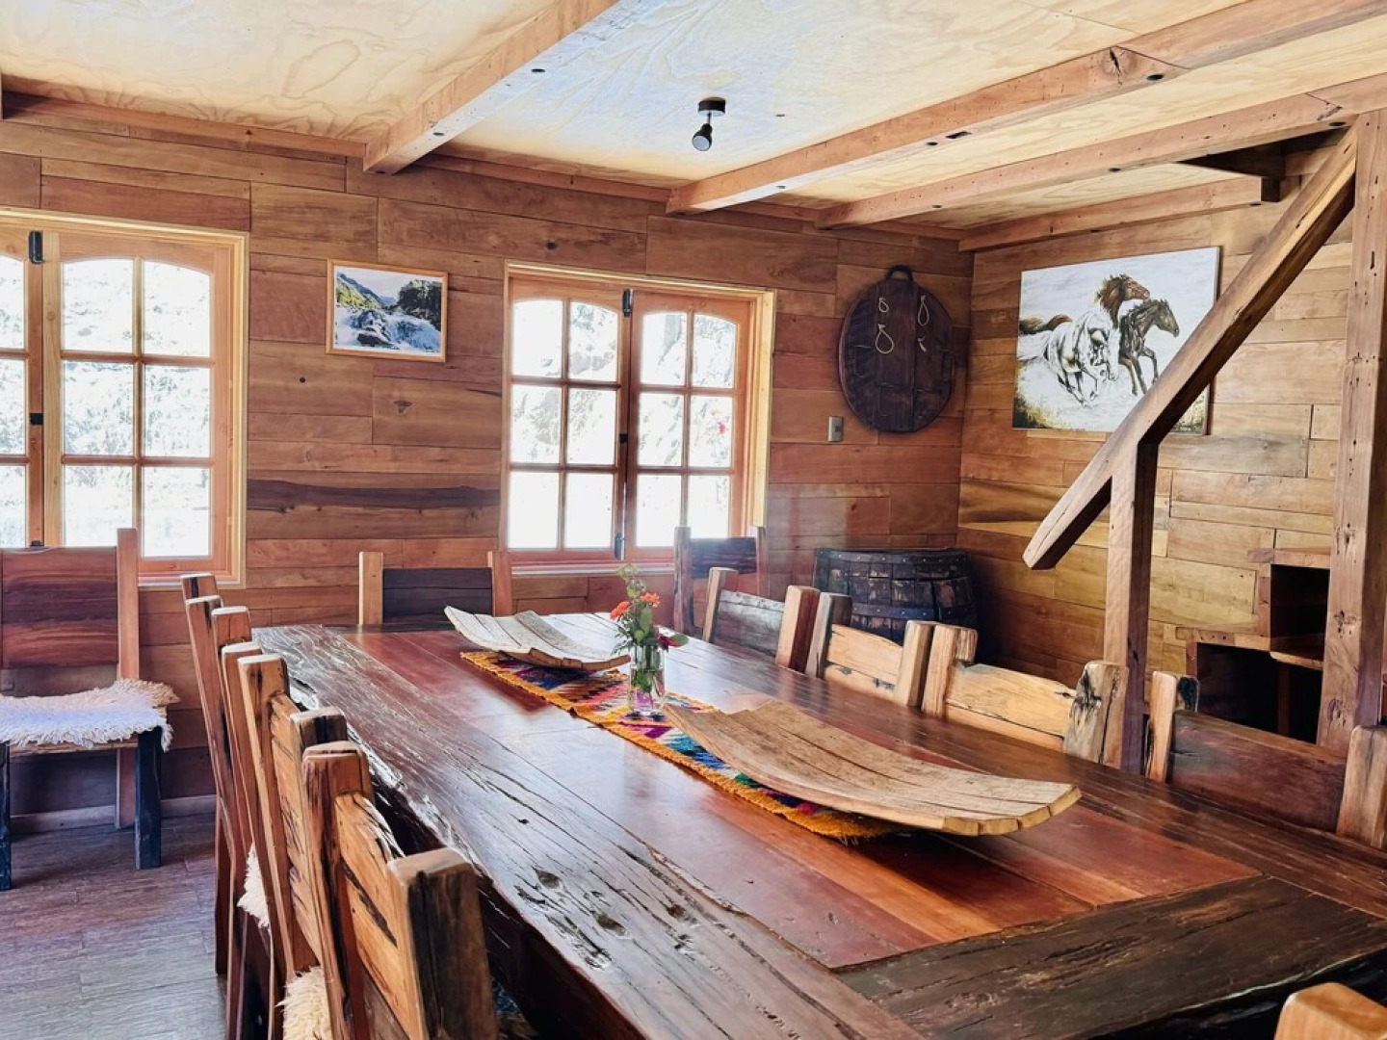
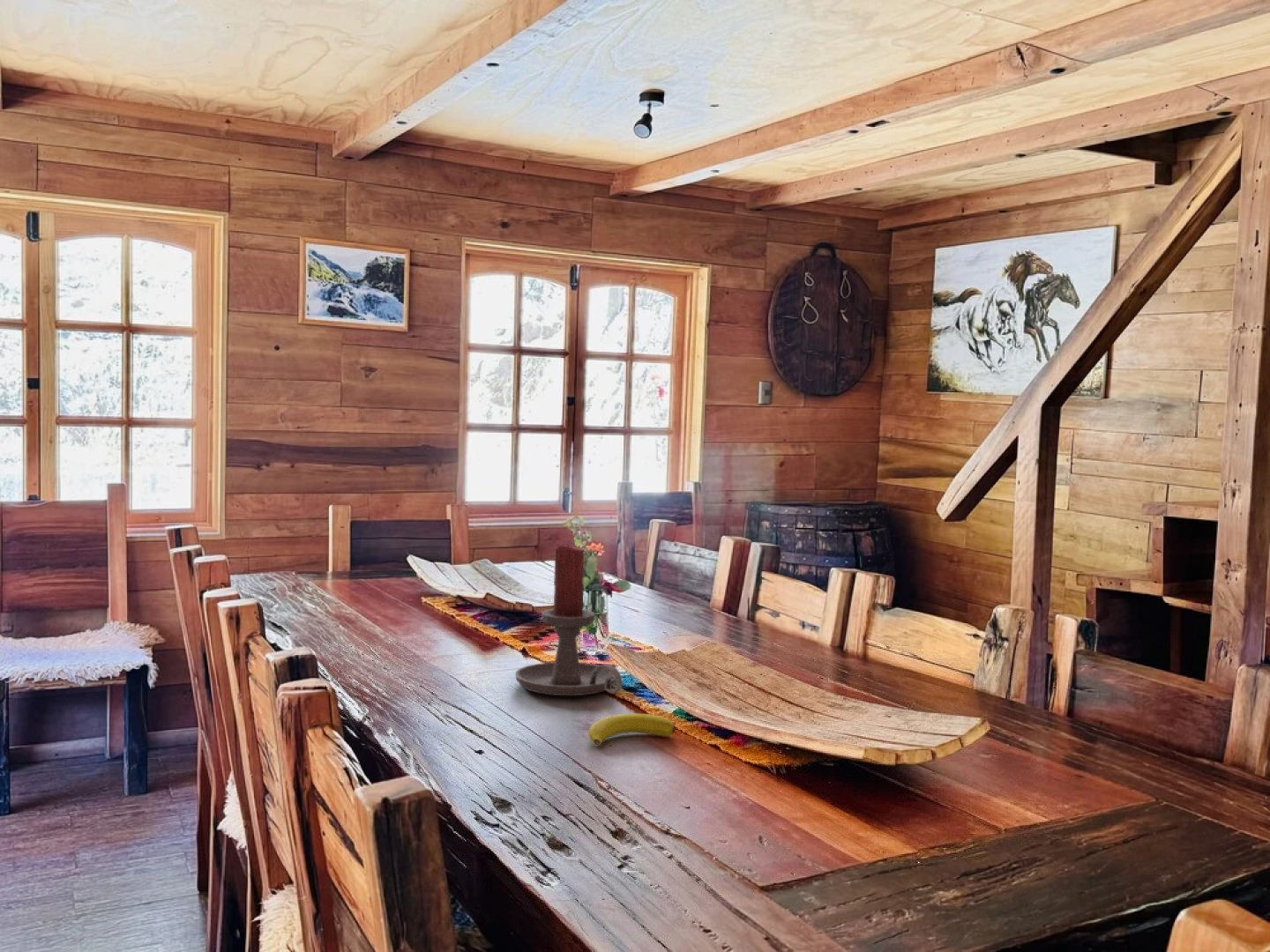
+ banana [587,713,676,747]
+ candle holder [514,544,624,696]
